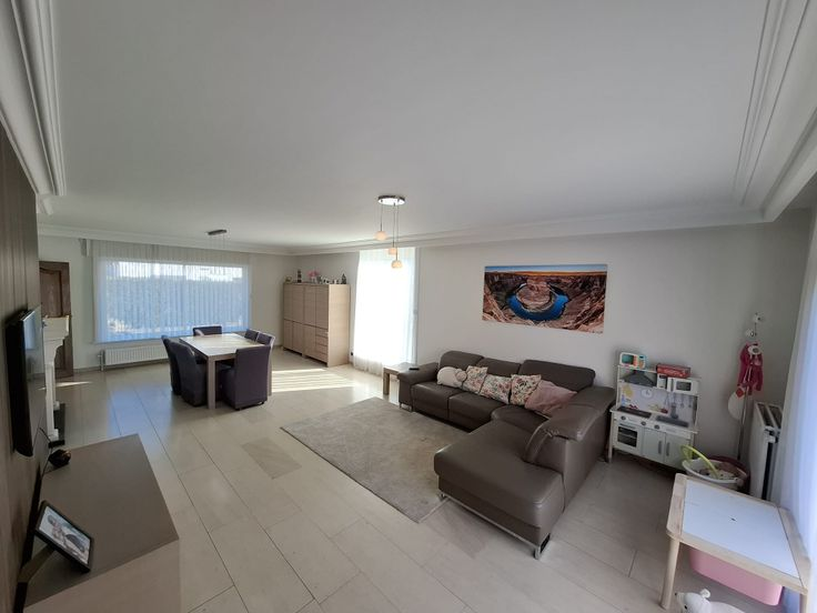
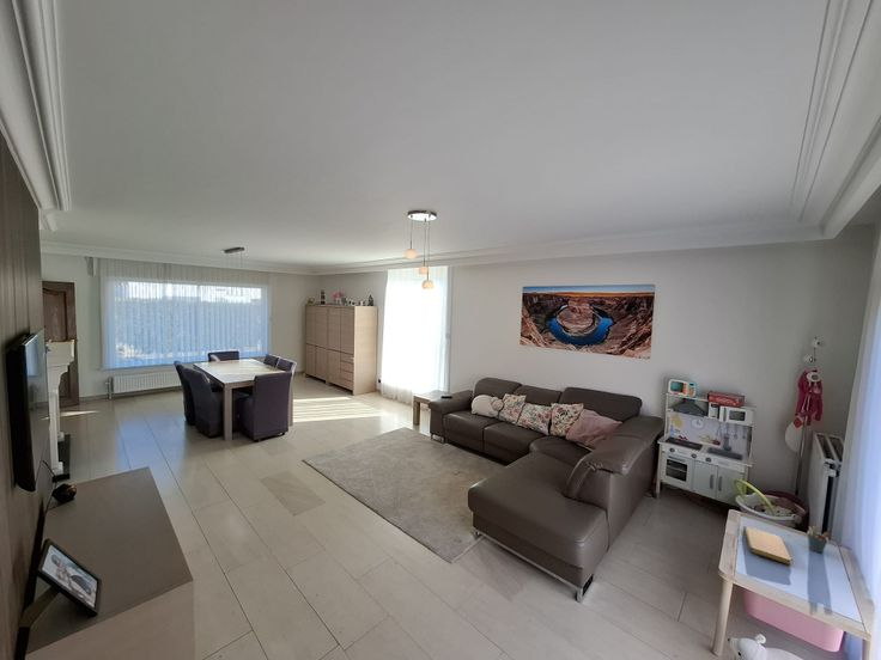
+ pen holder [807,525,830,555]
+ notebook [742,525,792,566]
